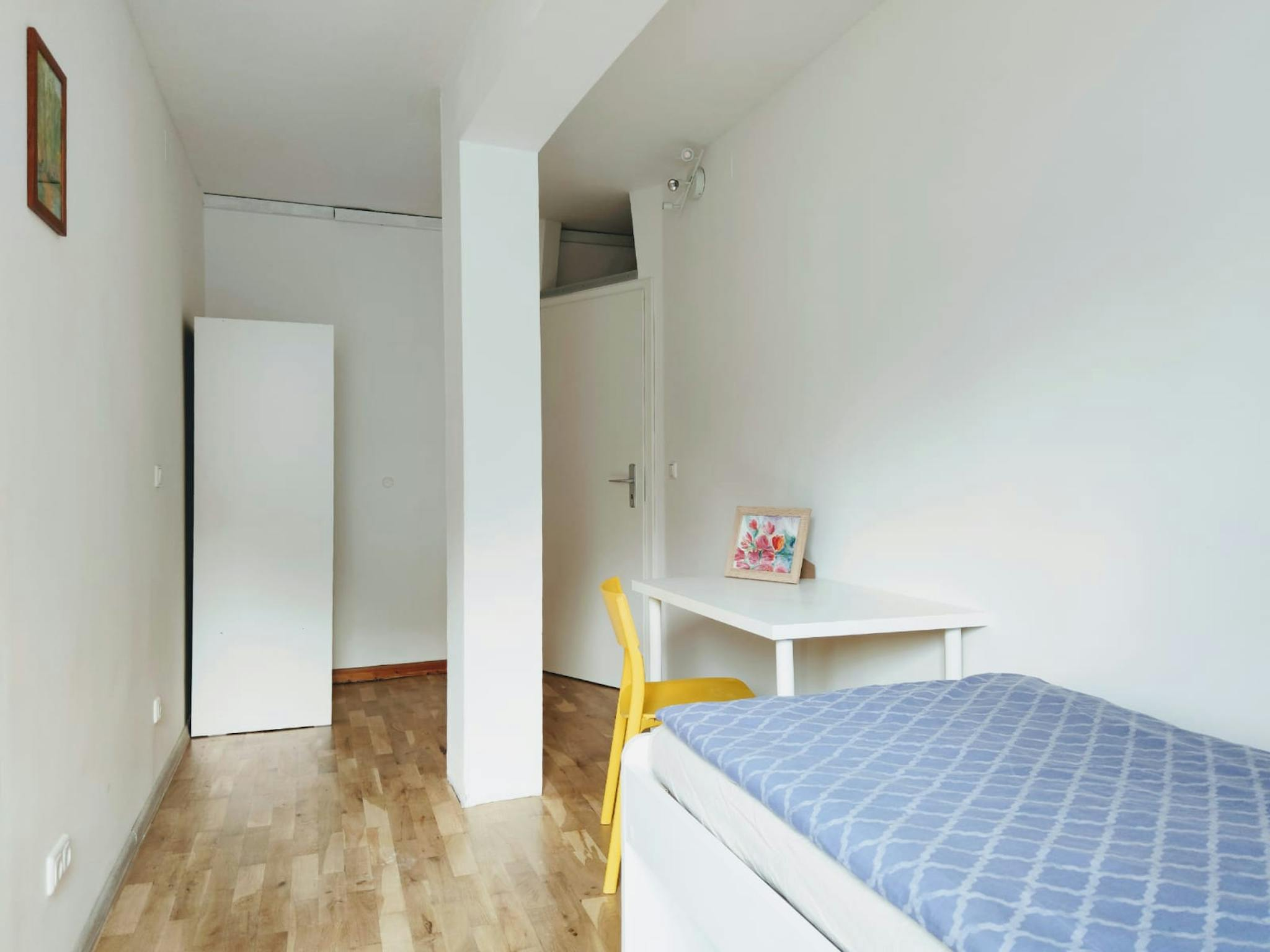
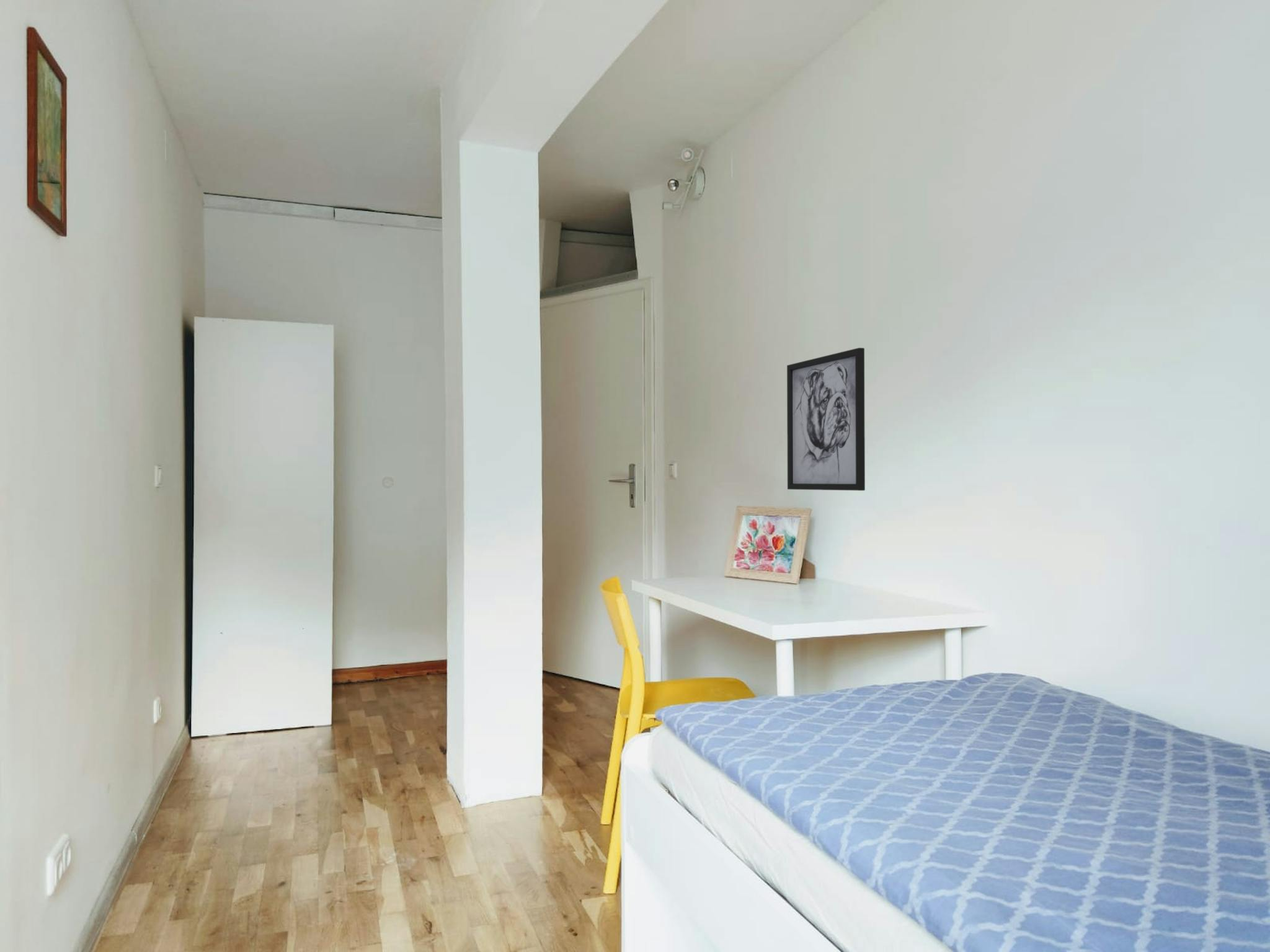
+ wall art [786,347,866,491]
